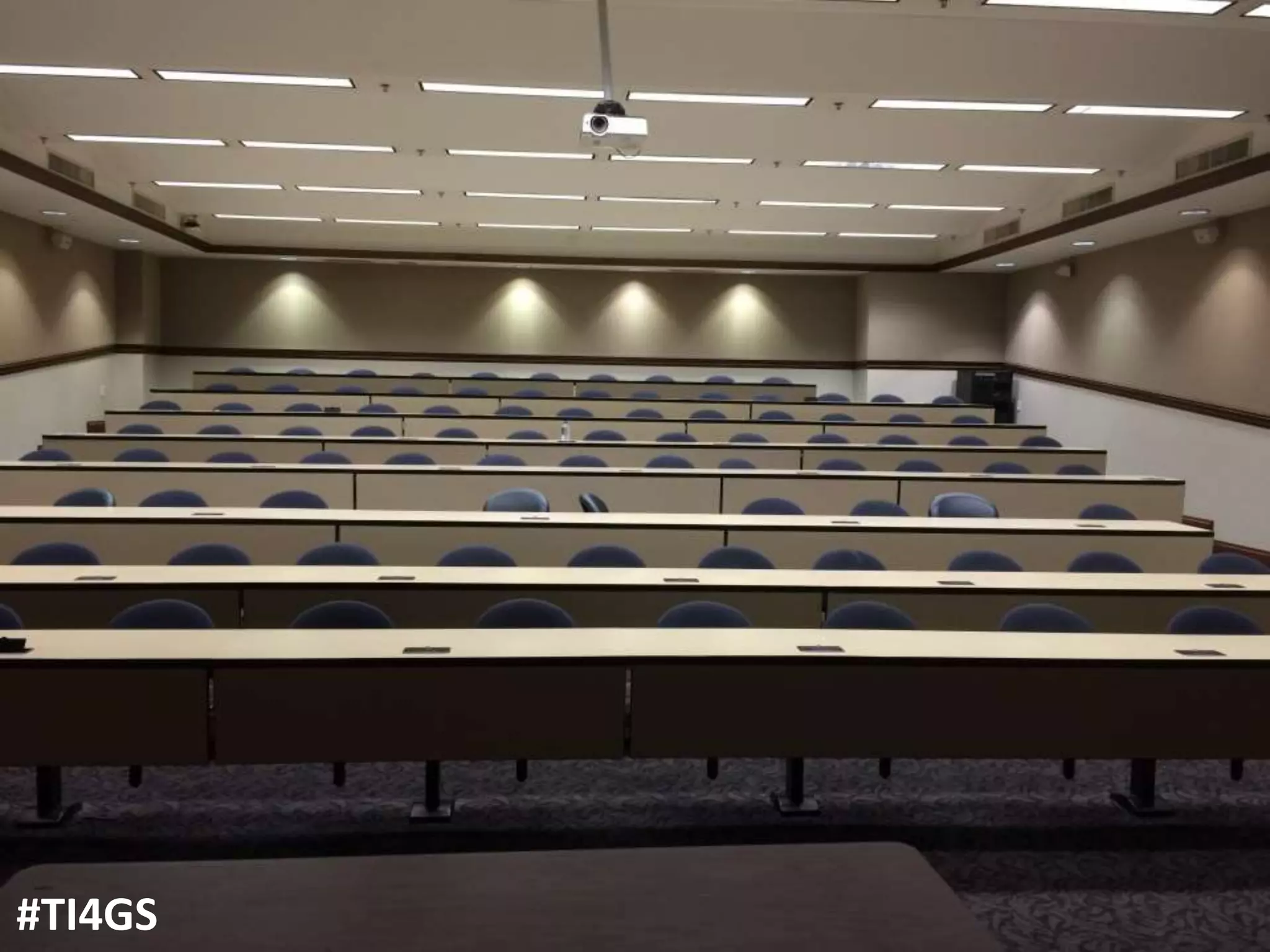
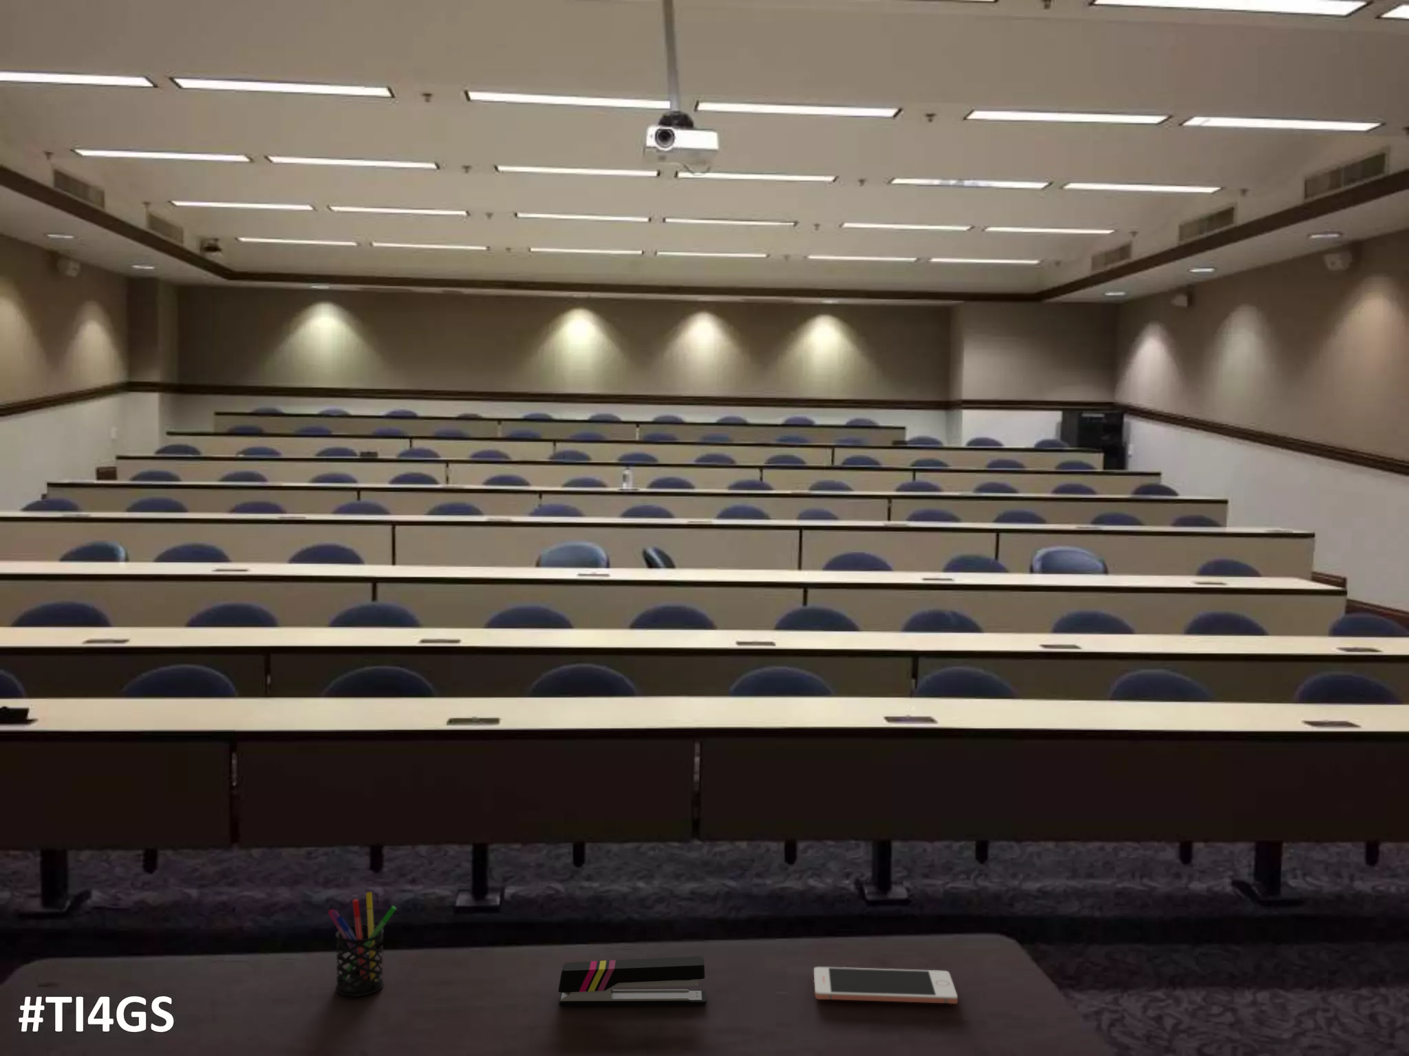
+ stapler [557,956,707,1006]
+ cell phone [813,966,959,1005]
+ pen holder [327,891,397,997]
